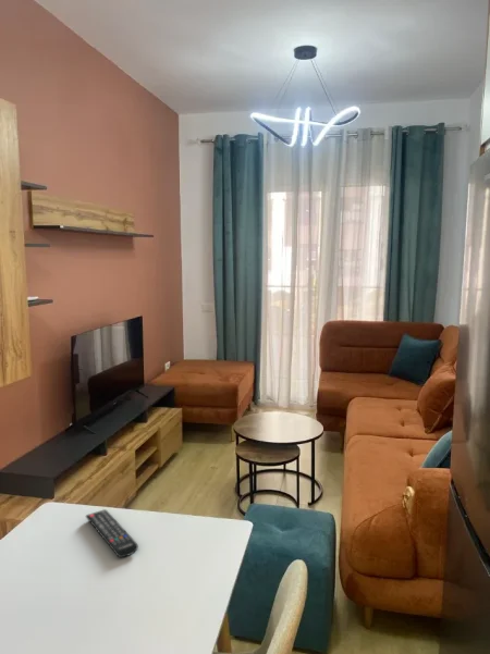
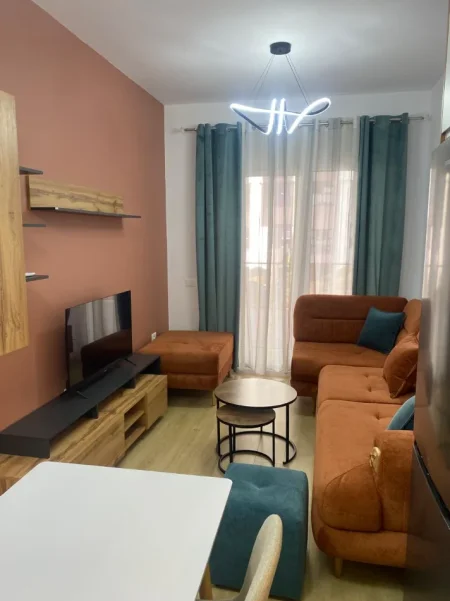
- remote control [85,508,139,558]
